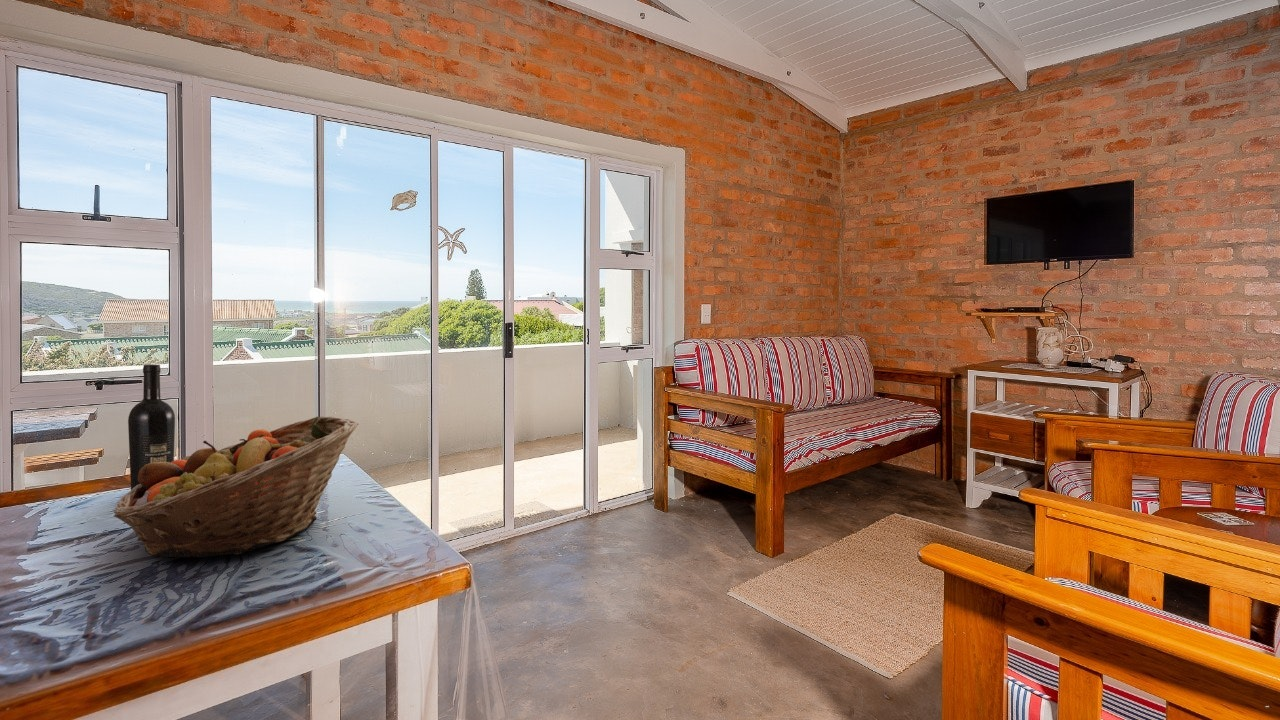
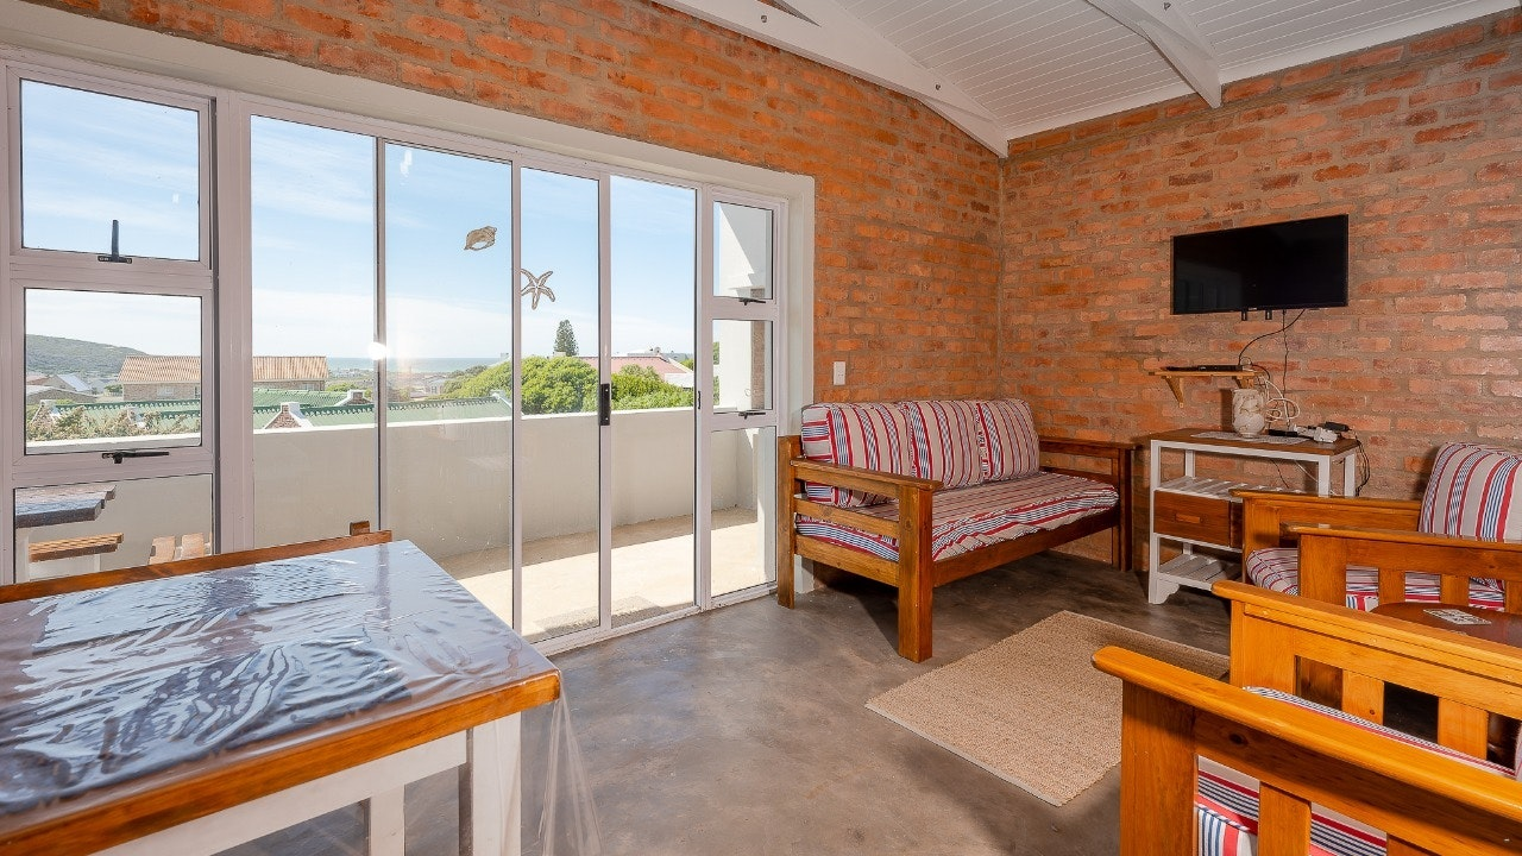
- fruit basket [113,415,359,558]
- wine bottle [127,364,176,491]
